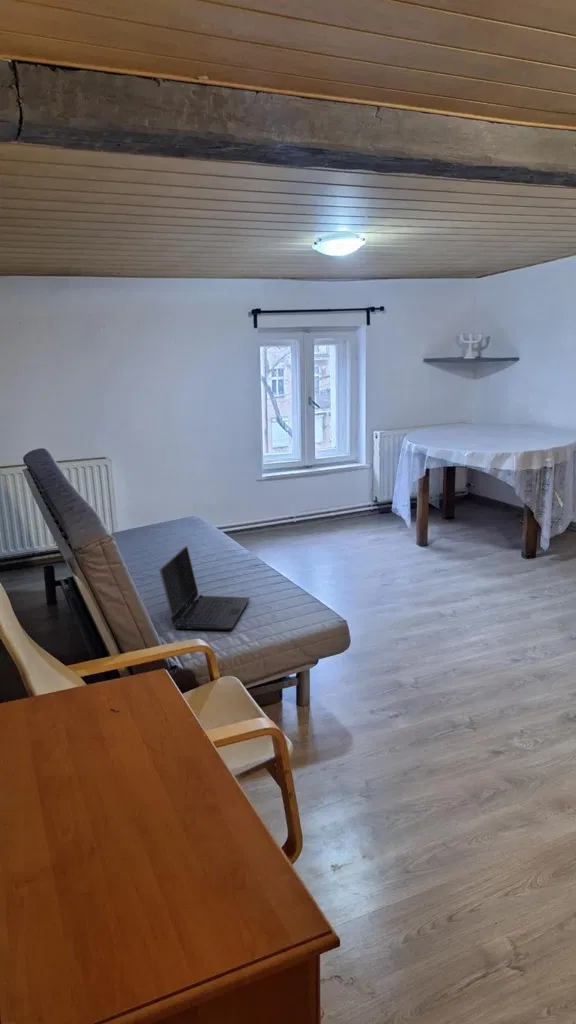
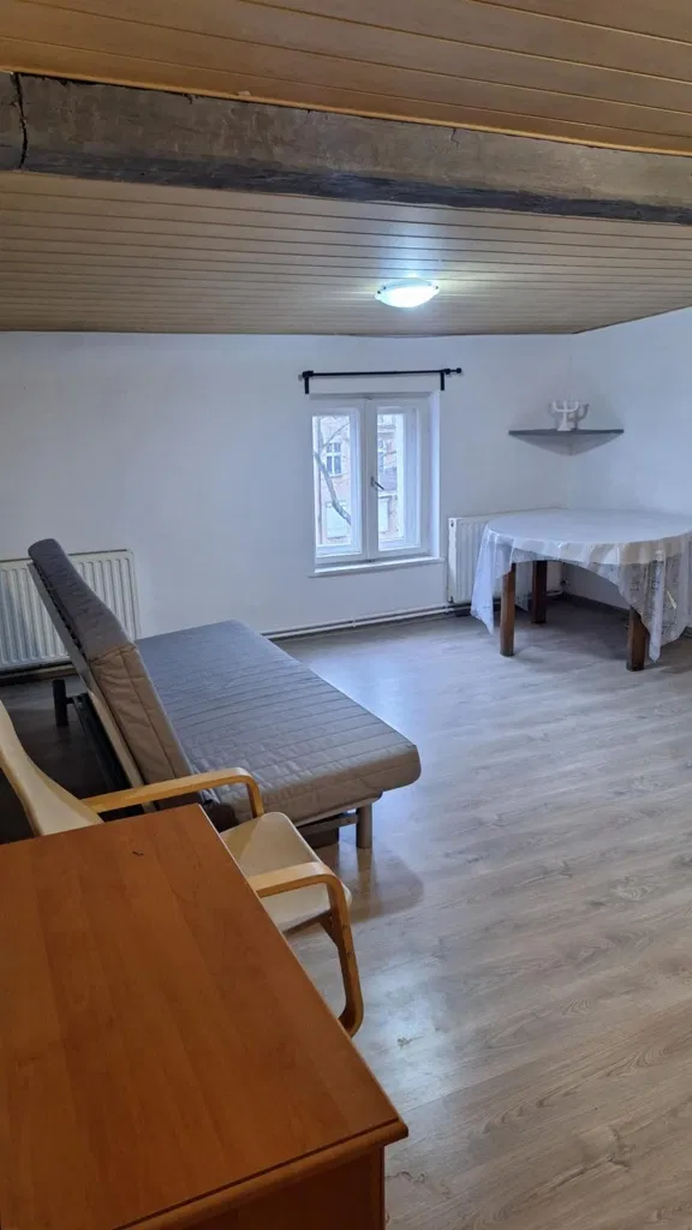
- laptop computer [158,545,251,631]
